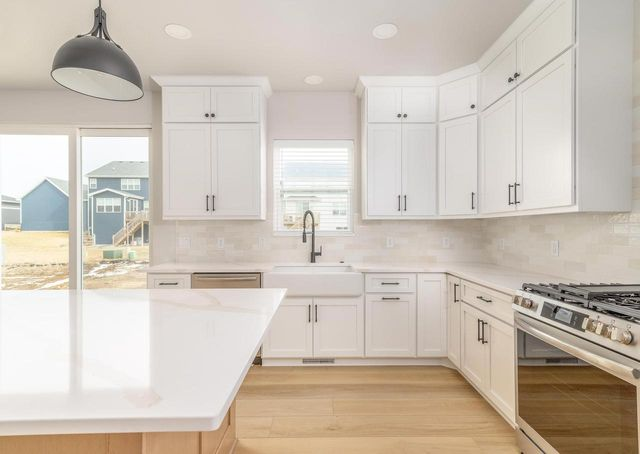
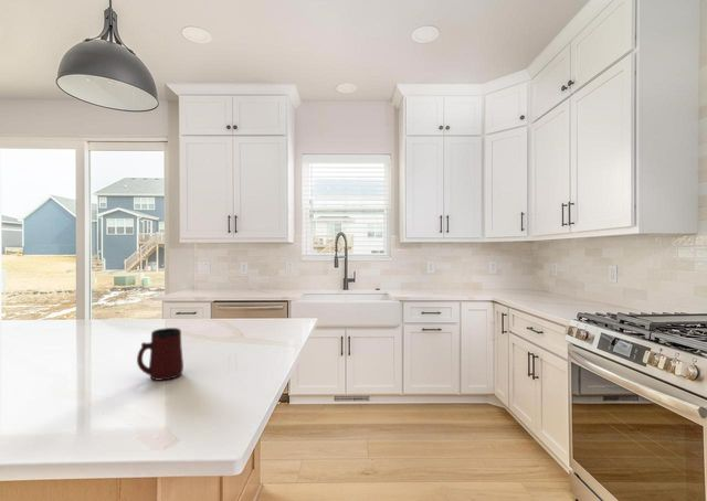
+ mug [136,327,184,382]
